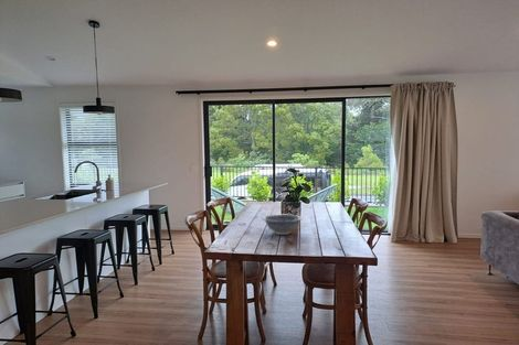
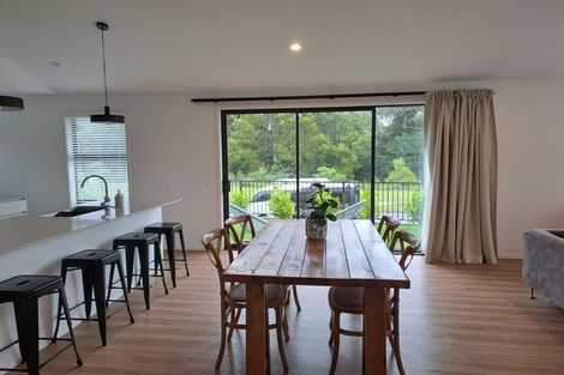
- decorative bowl [261,214,304,236]
